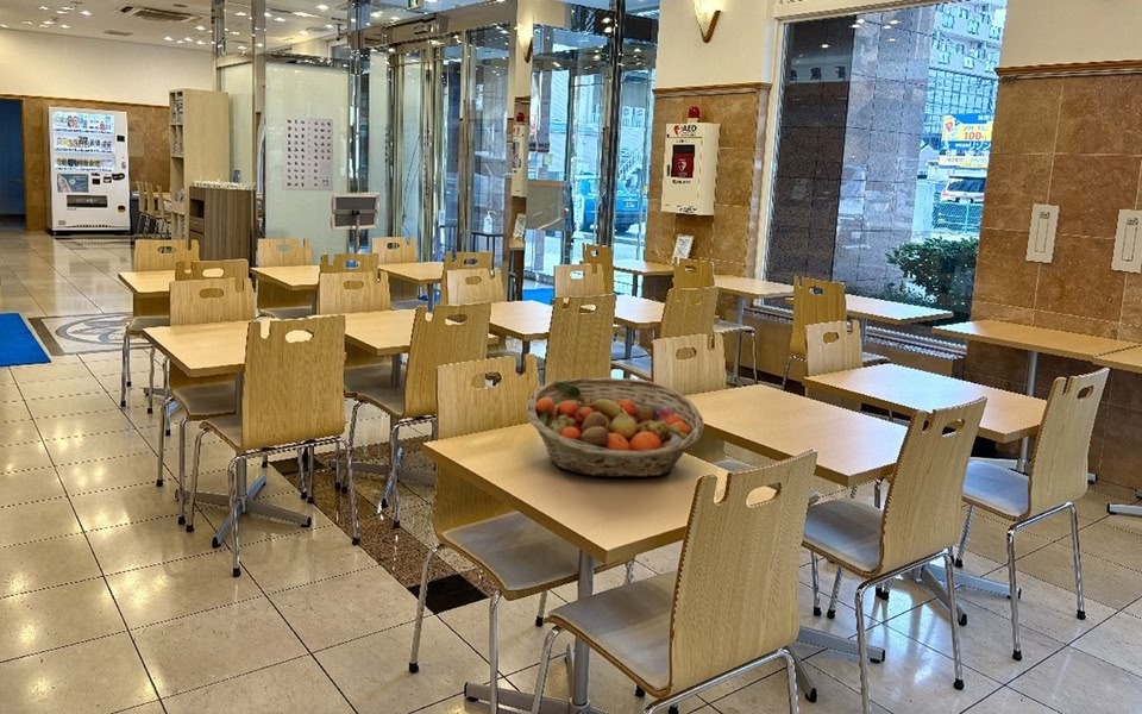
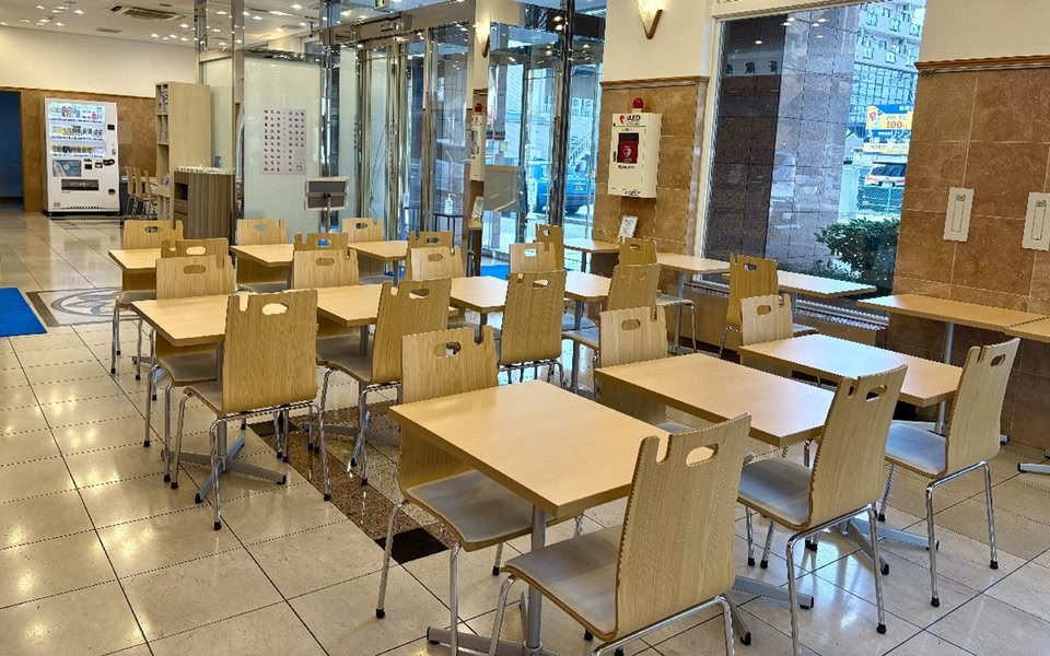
- fruit basket [526,377,705,478]
